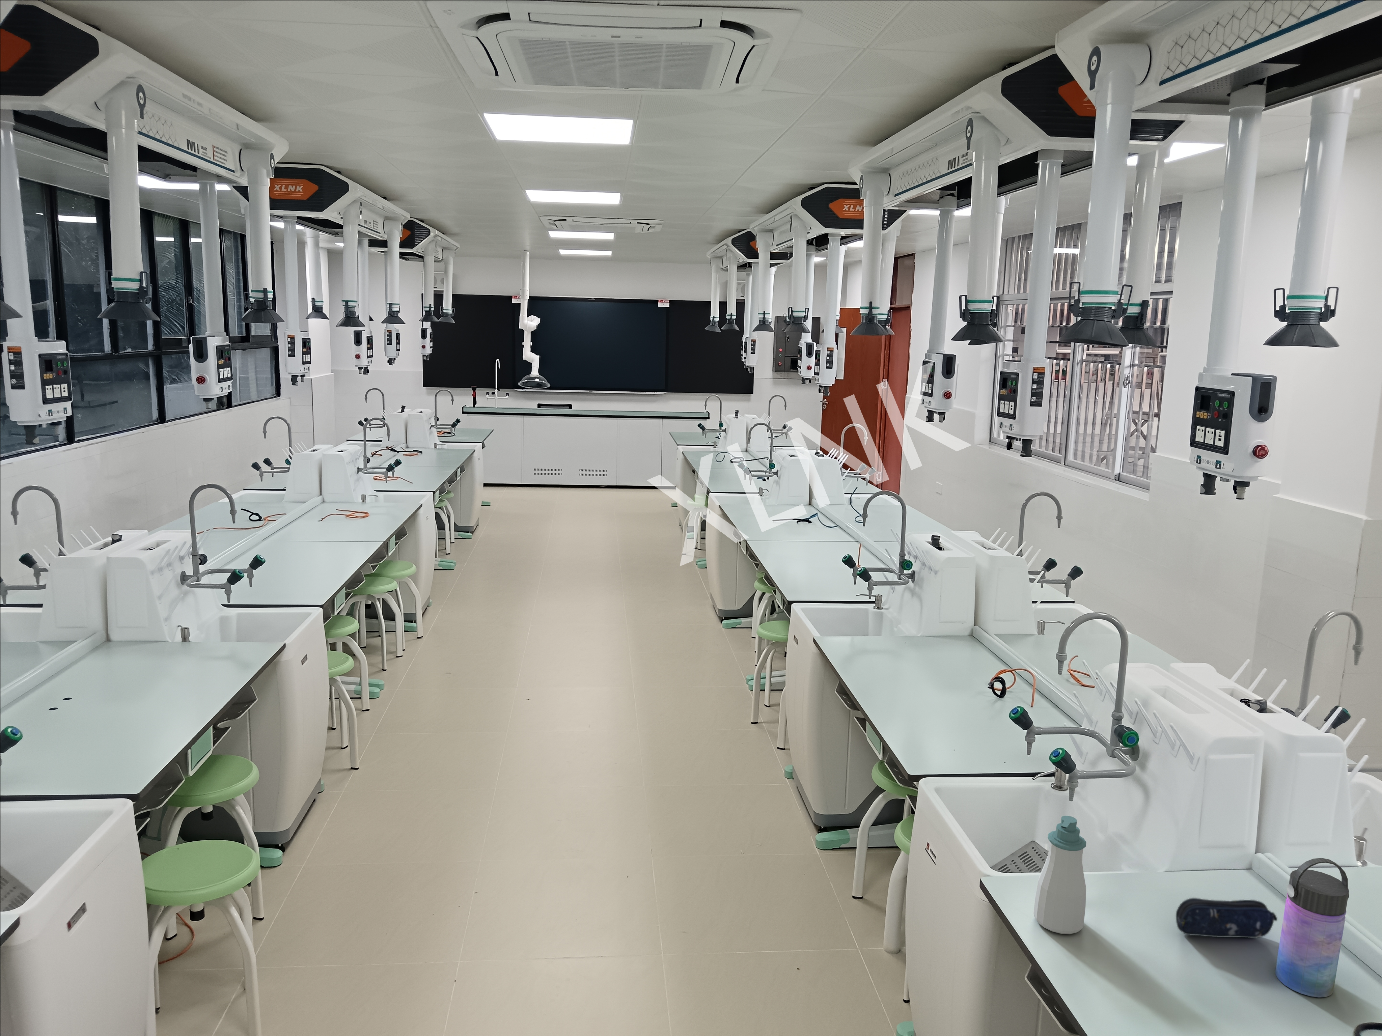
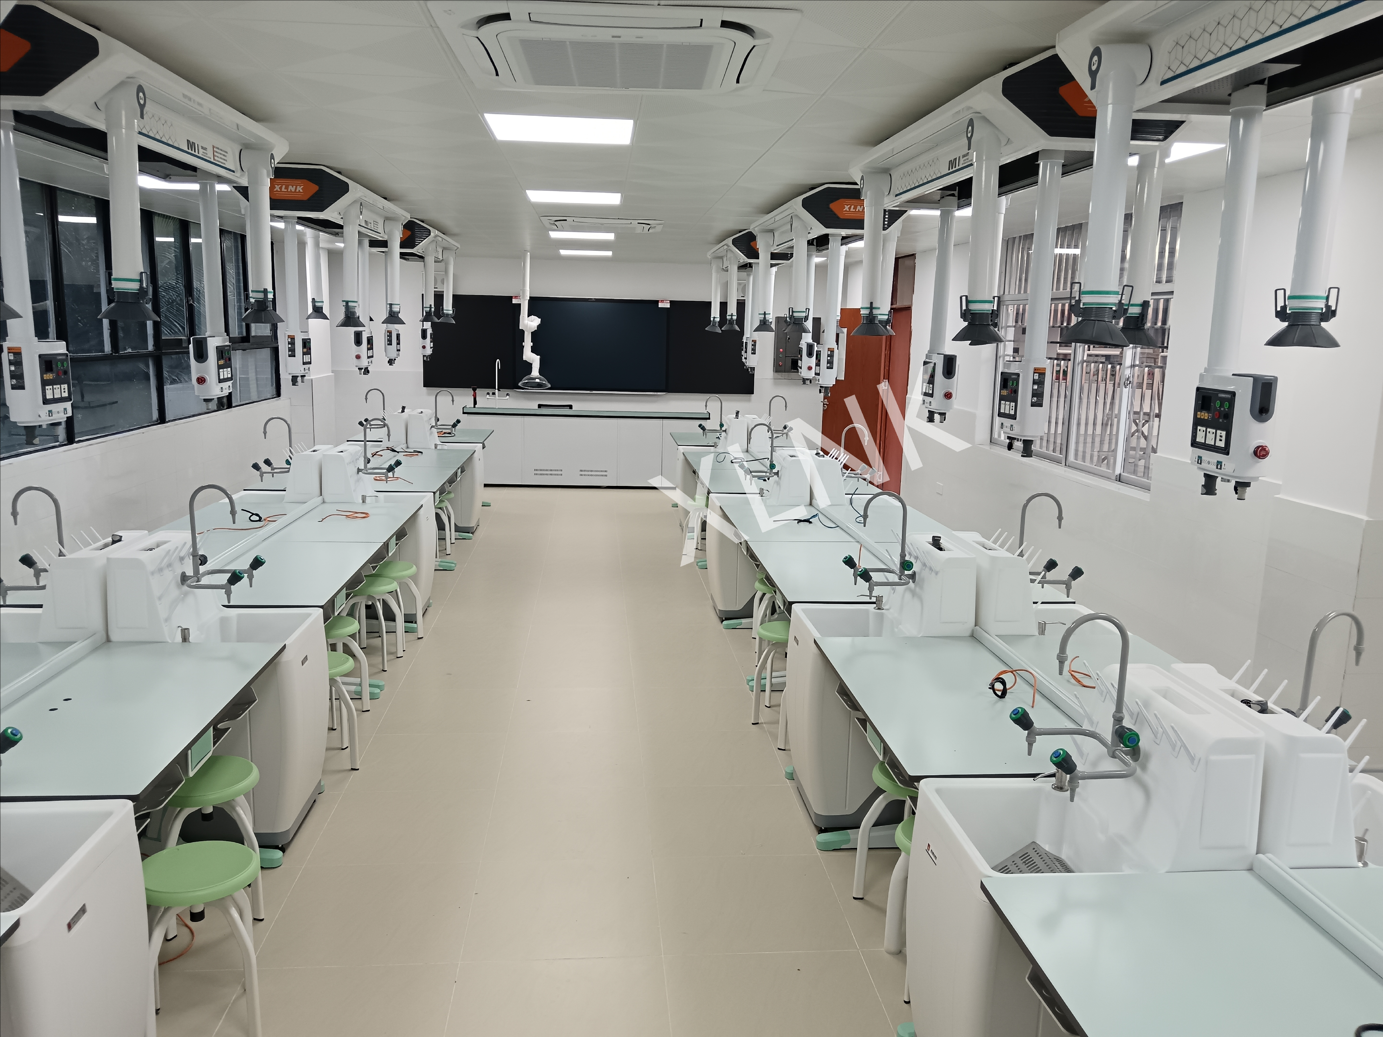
- water bottle [1275,858,1349,998]
- soap bottle [1034,815,1086,935]
- pencil case [1175,898,1278,938]
